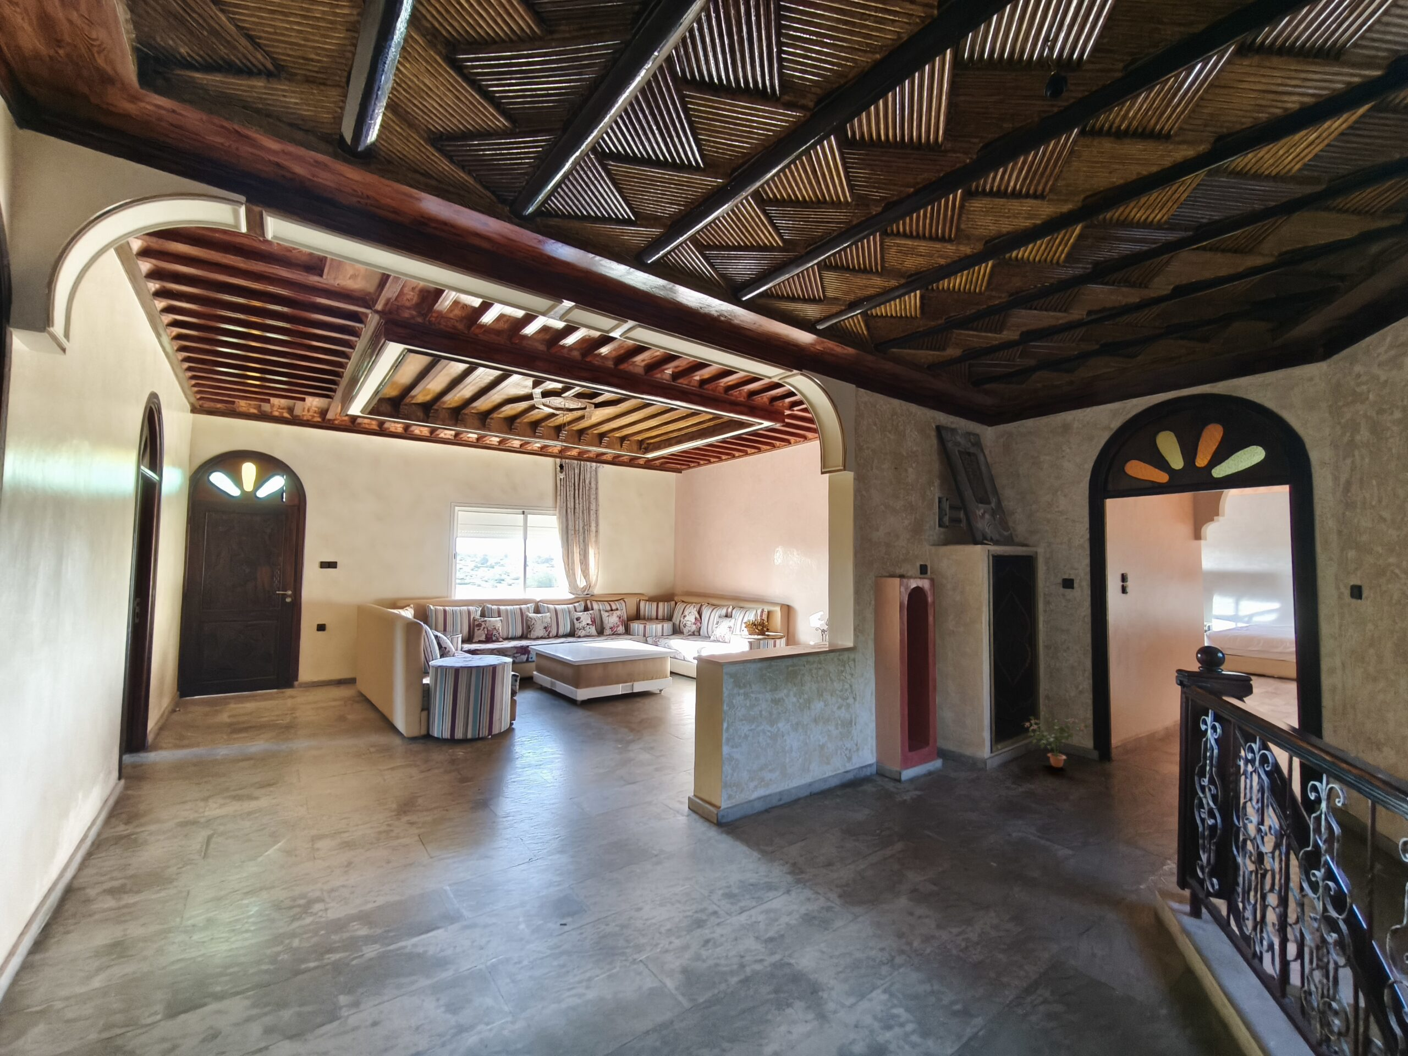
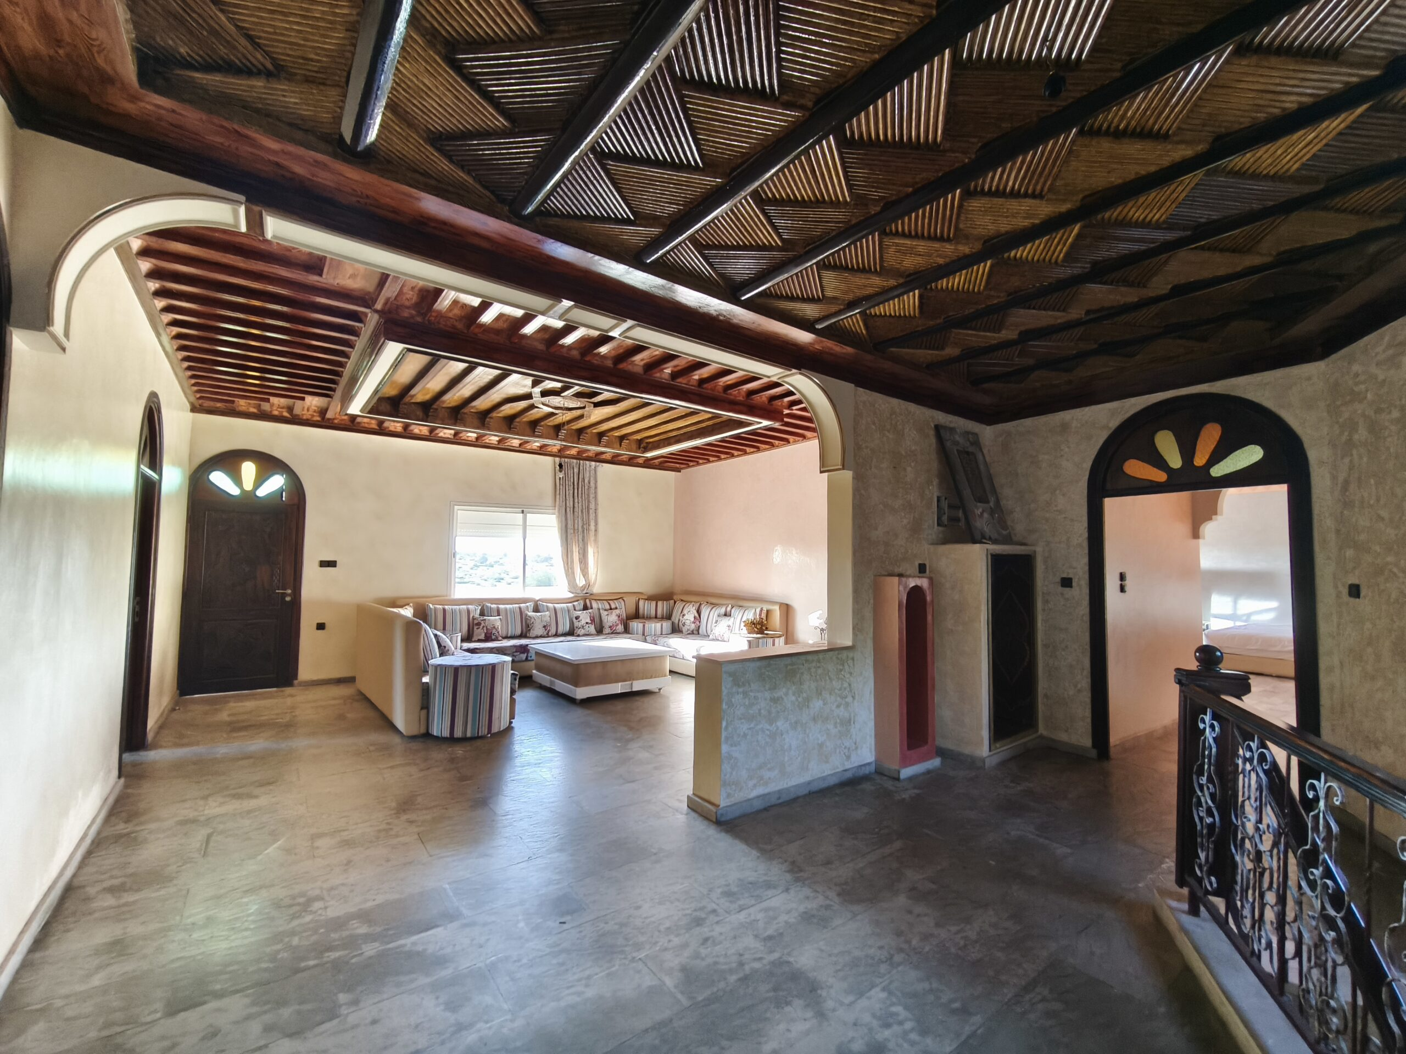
- potted plant [1021,709,1091,768]
